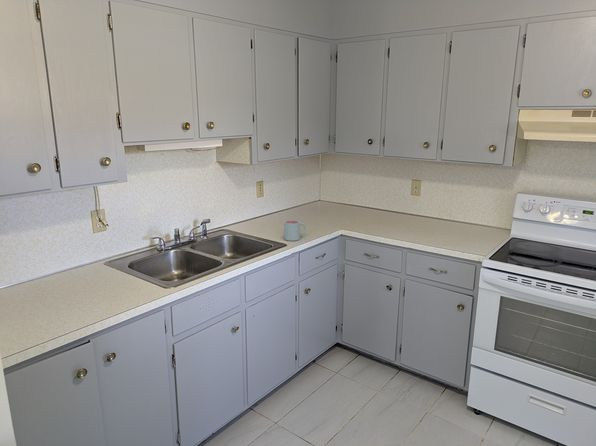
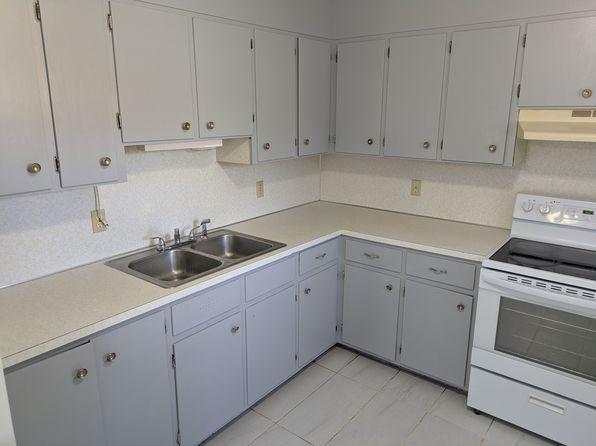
- mug [283,219,307,242]
